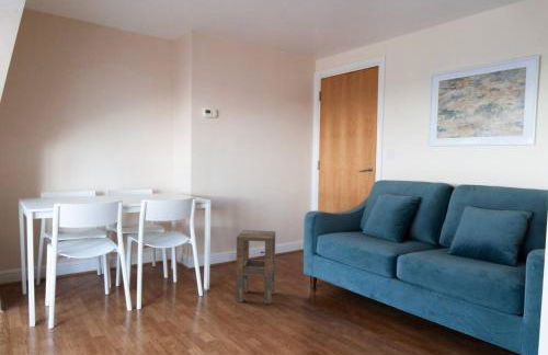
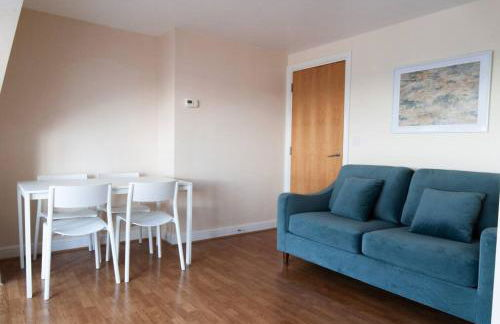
- side table [235,229,276,305]
